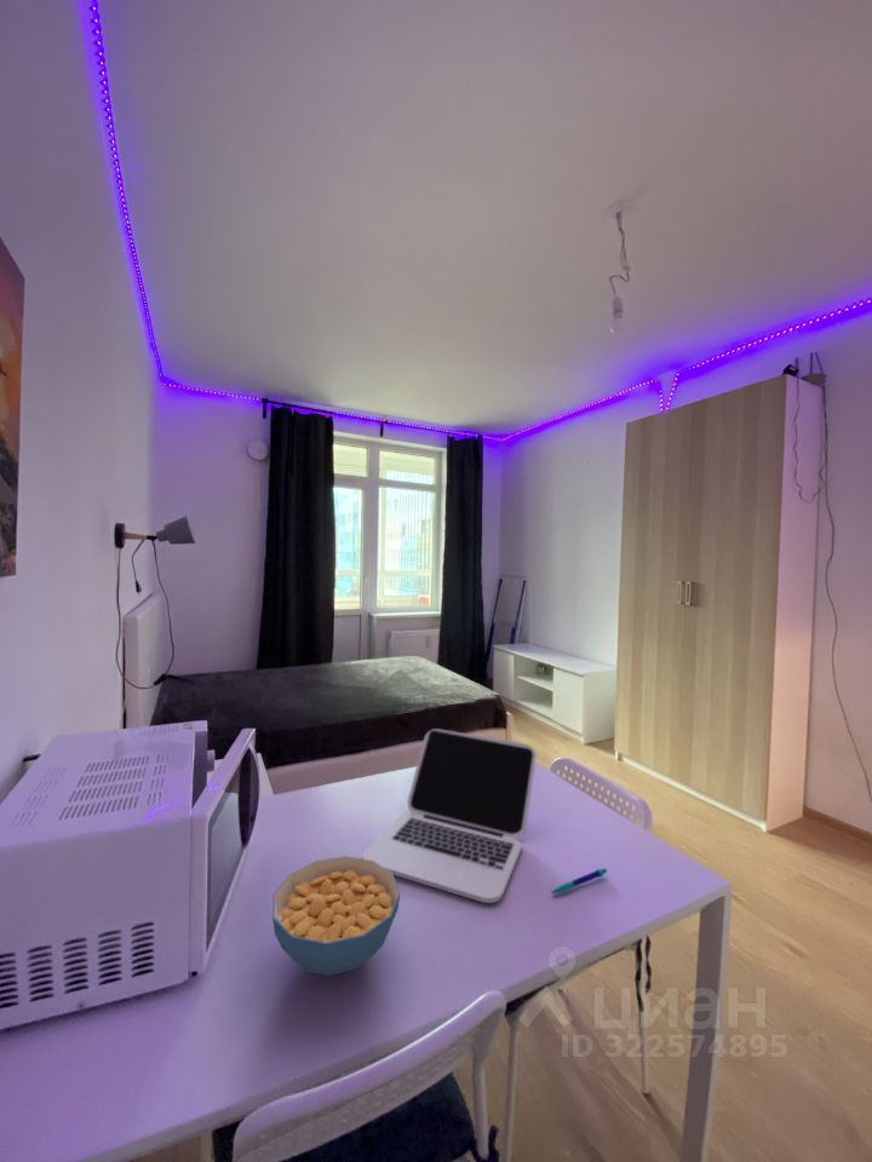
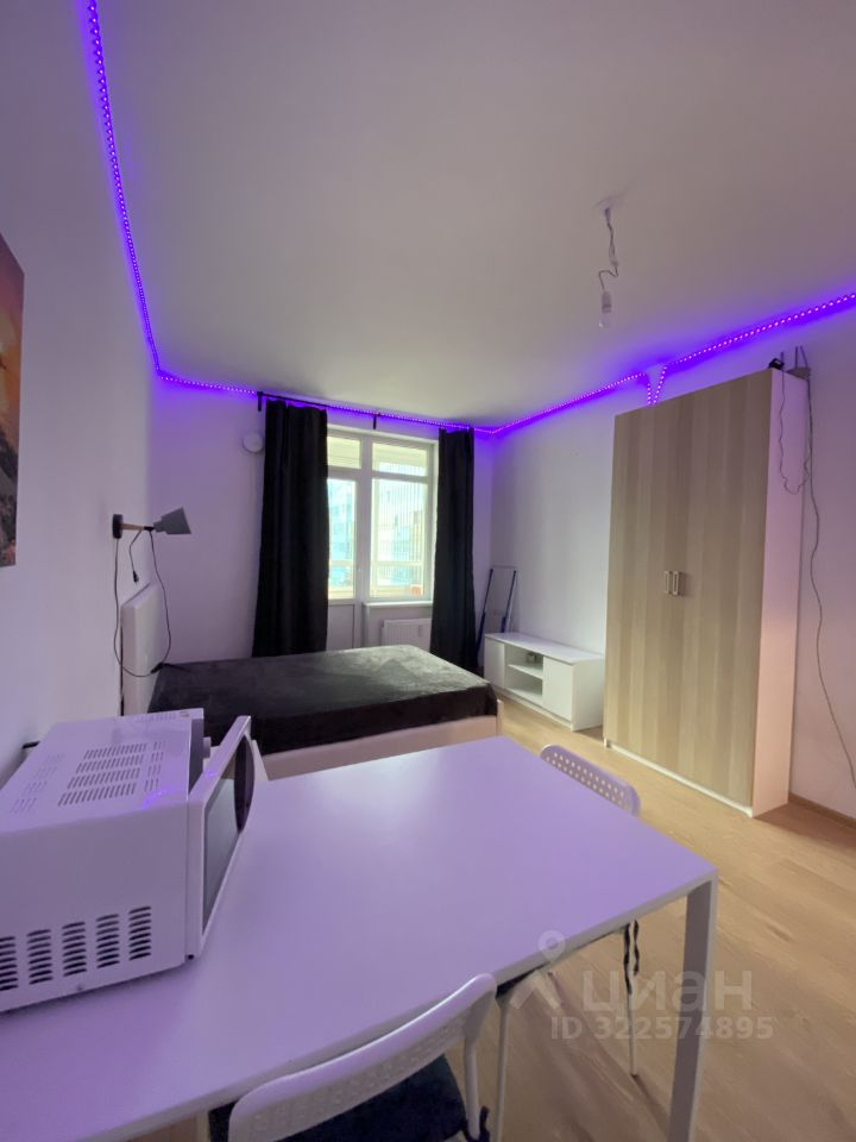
- cereal bowl [271,855,402,977]
- laptop [362,727,538,904]
- pen [550,867,608,894]
